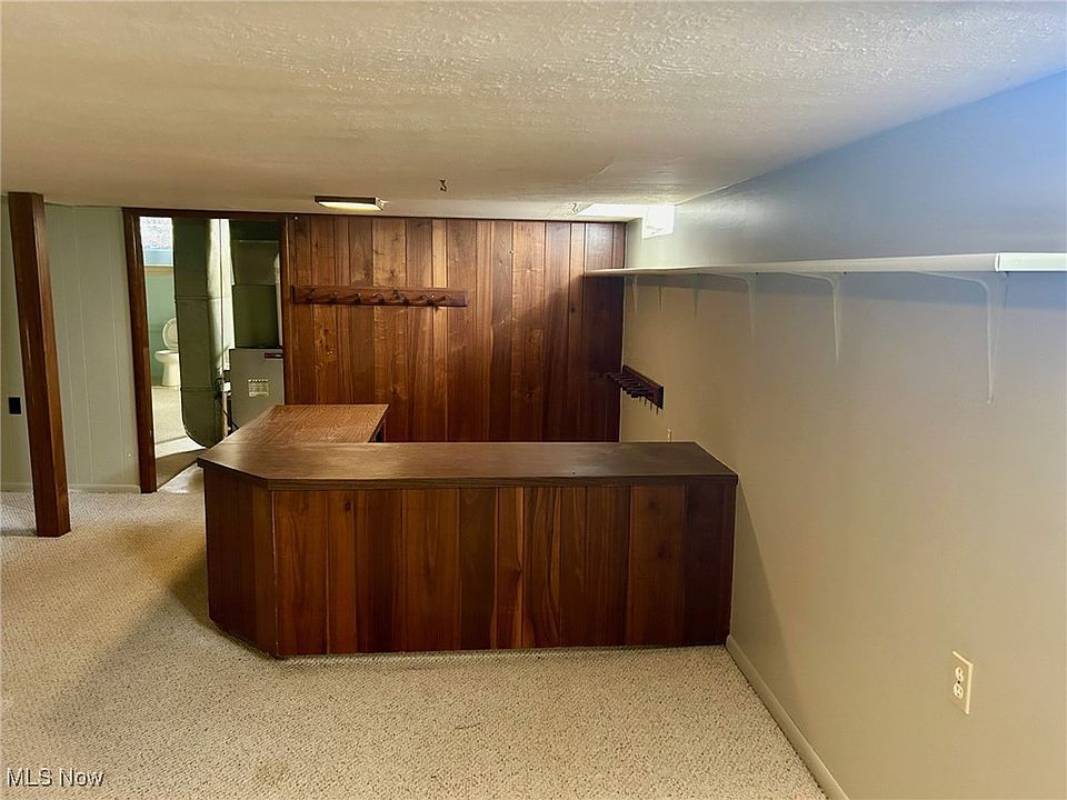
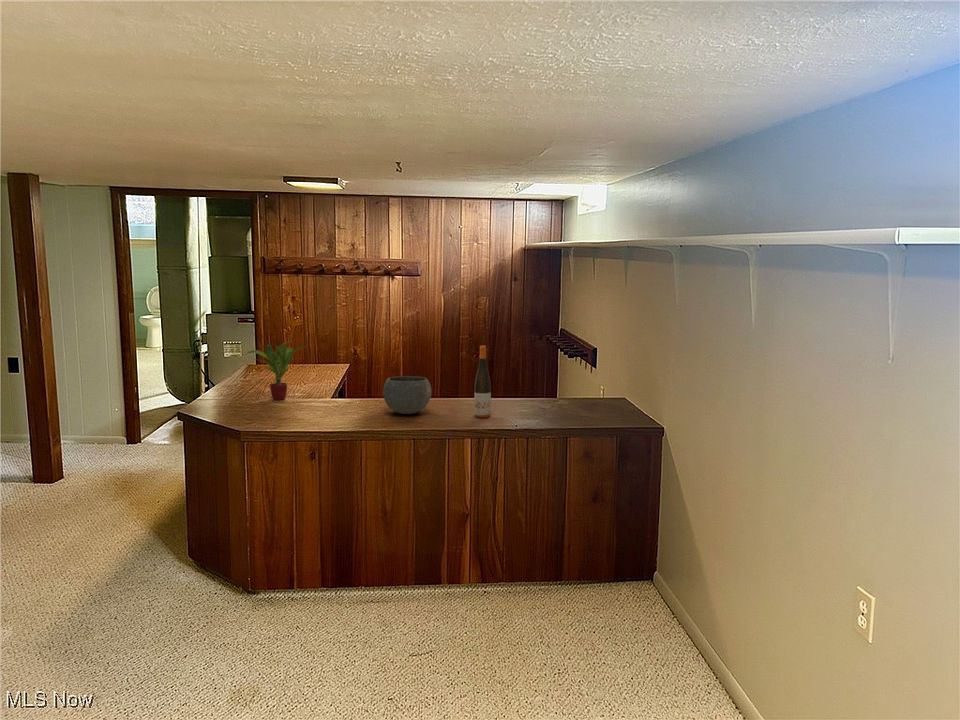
+ potted plant [246,339,310,402]
+ wine bottle [473,345,492,419]
+ bowl [382,375,432,415]
